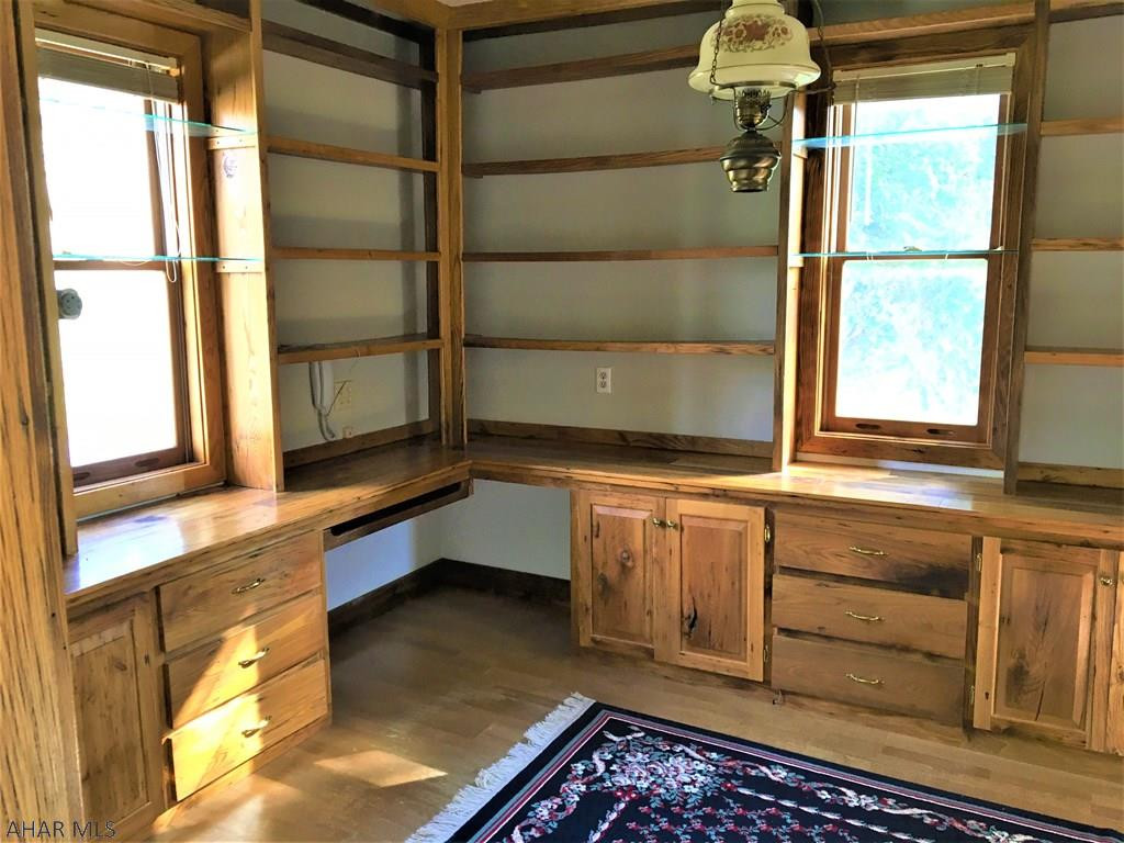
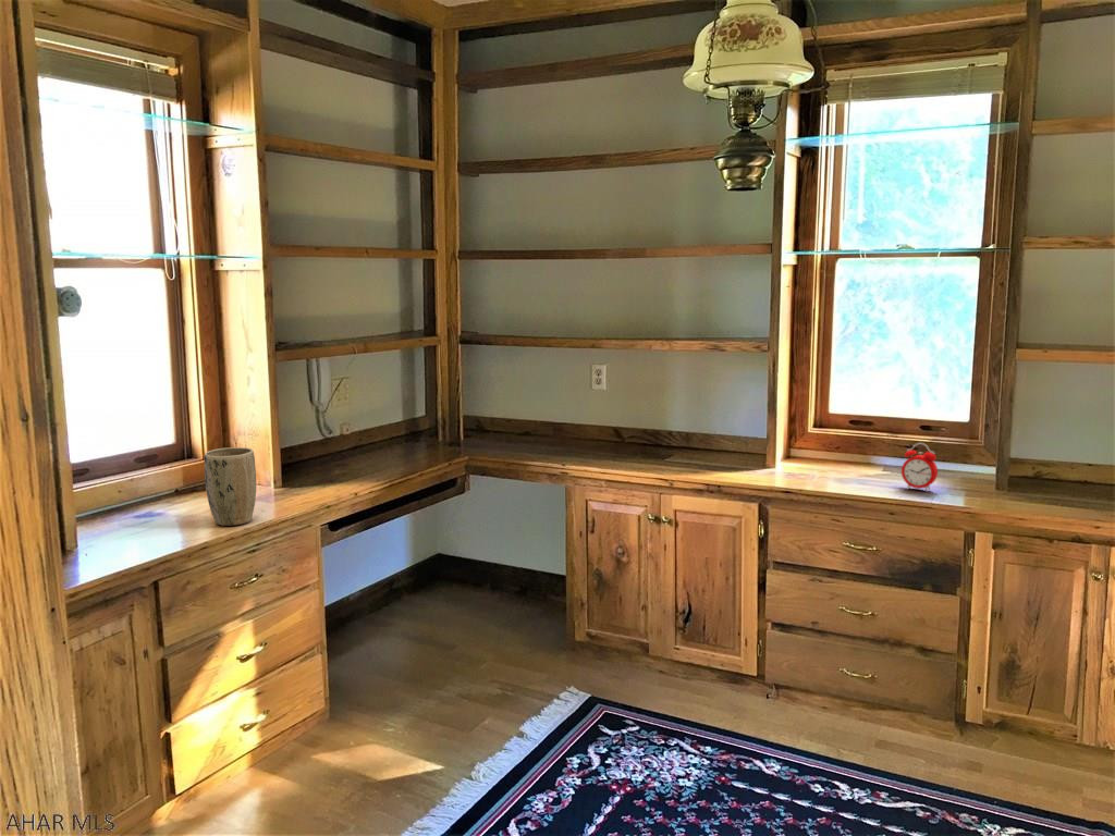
+ alarm clock [900,442,939,493]
+ plant pot [204,446,257,527]
